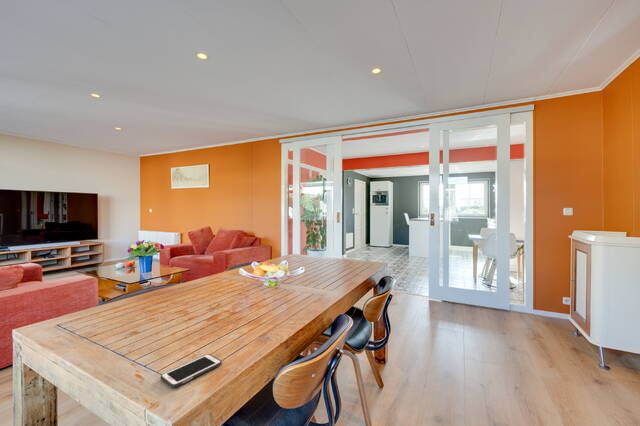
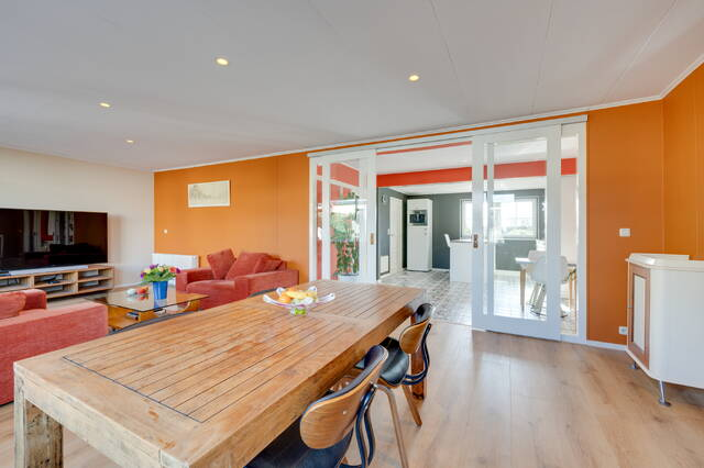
- cell phone [160,353,222,389]
